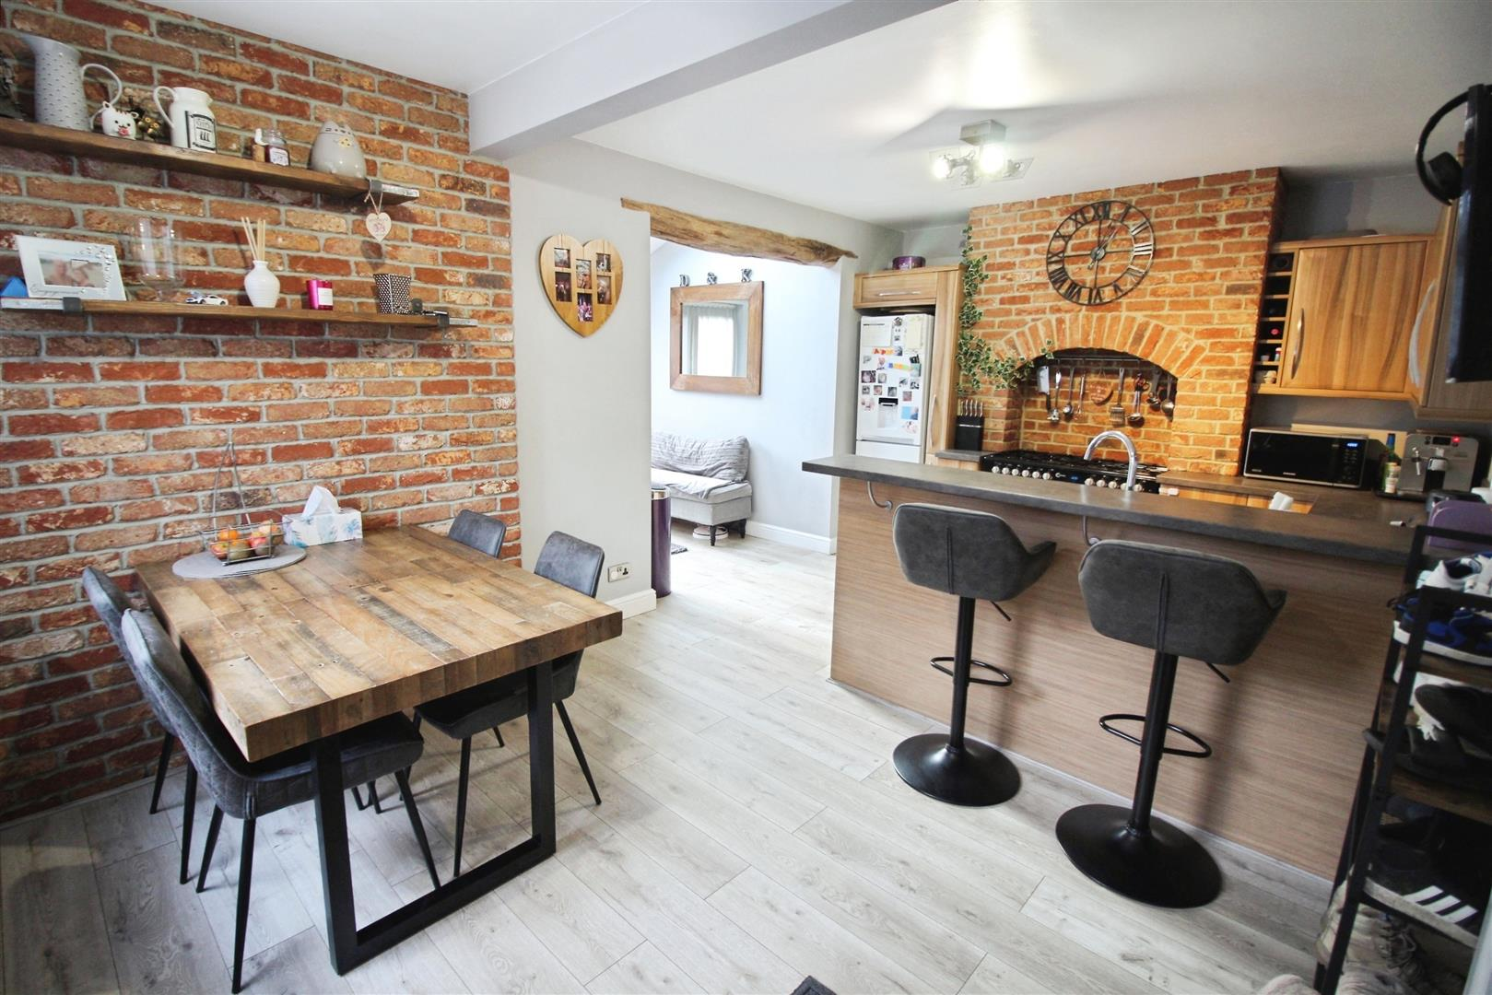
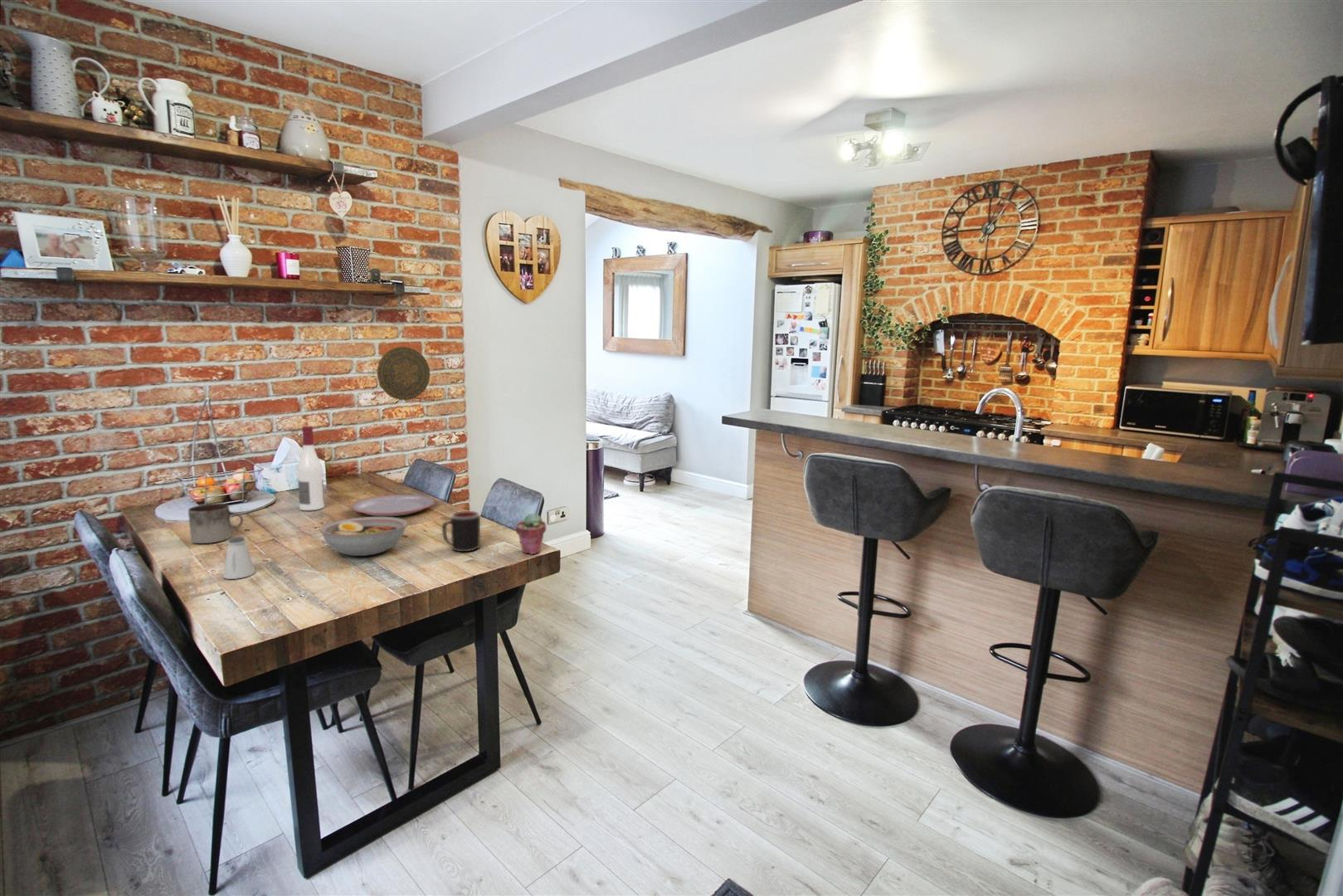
+ potted succulent [515,512,547,555]
+ plate [351,494,436,517]
+ mug [187,503,244,544]
+ alcohol [296,426,325,511]
+ mug [441,510,481,553]
+ saltshaker [222,536,255,580]
+ bowl [319,516,408,557]
+ decorative plate [377,346,431,402]
